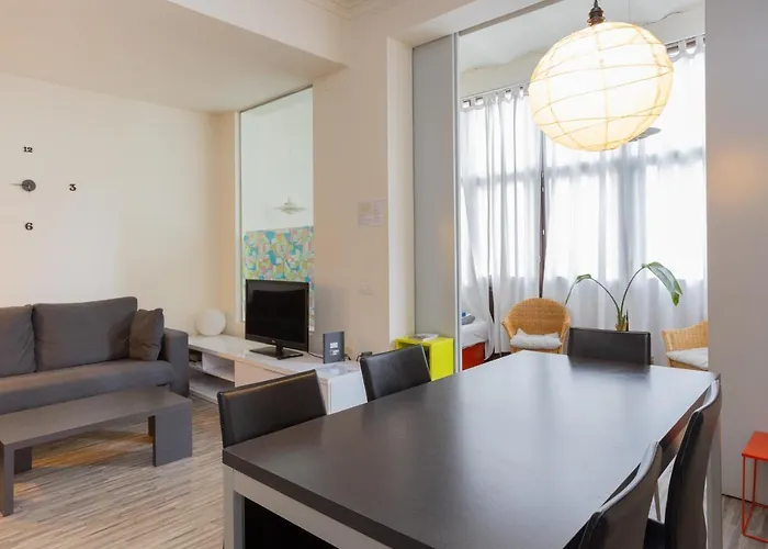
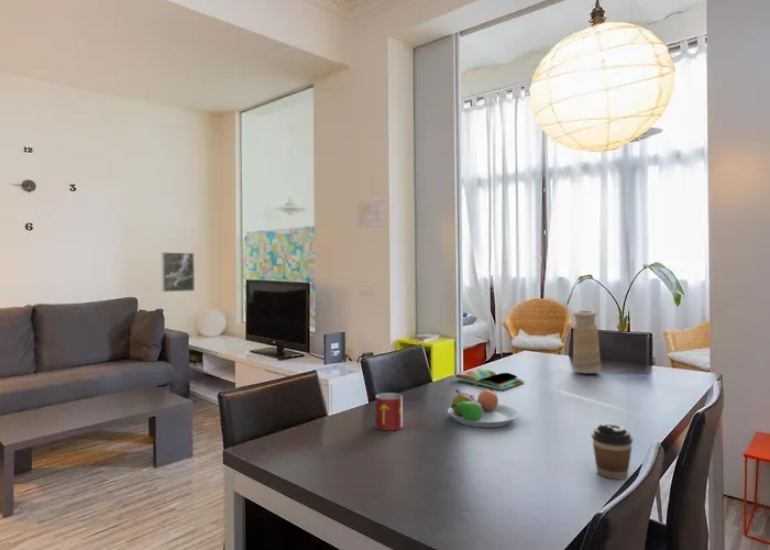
+ mug [374,392,404,431]
+ coffee cup [591,422,634,481]
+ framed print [161,251,196,293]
+ book [451,367,526,392]
+ vase [572,310,602,375]
+ fruit bowl [447,388,519,428]
